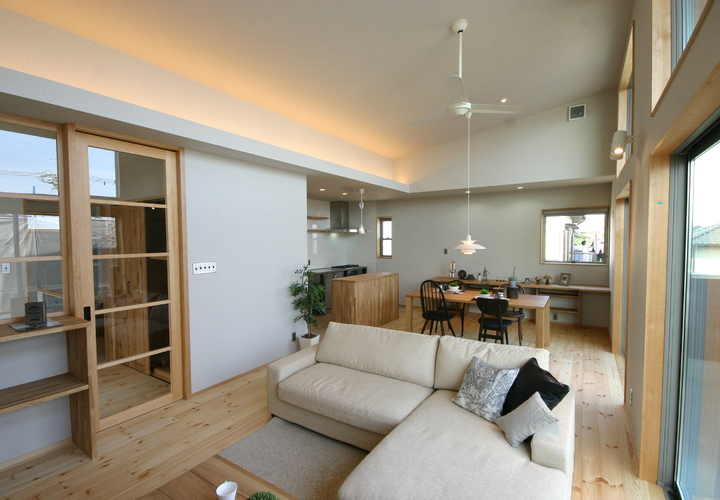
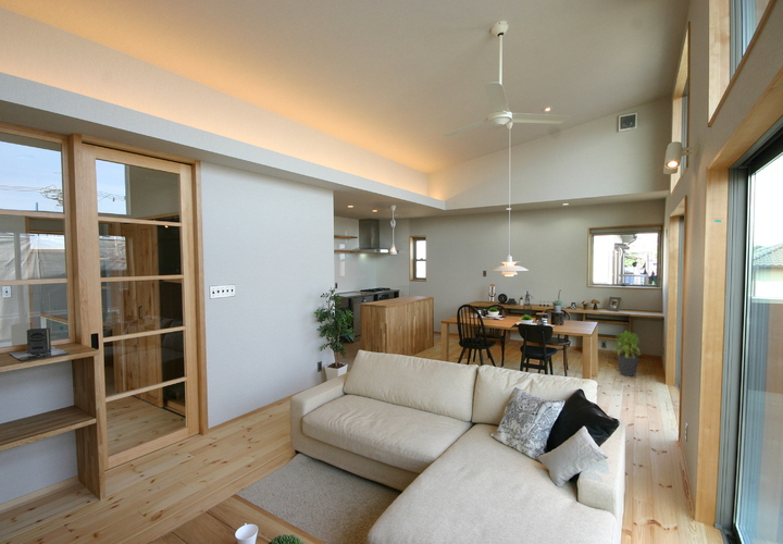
+ potted plant [613,330,642,378]
